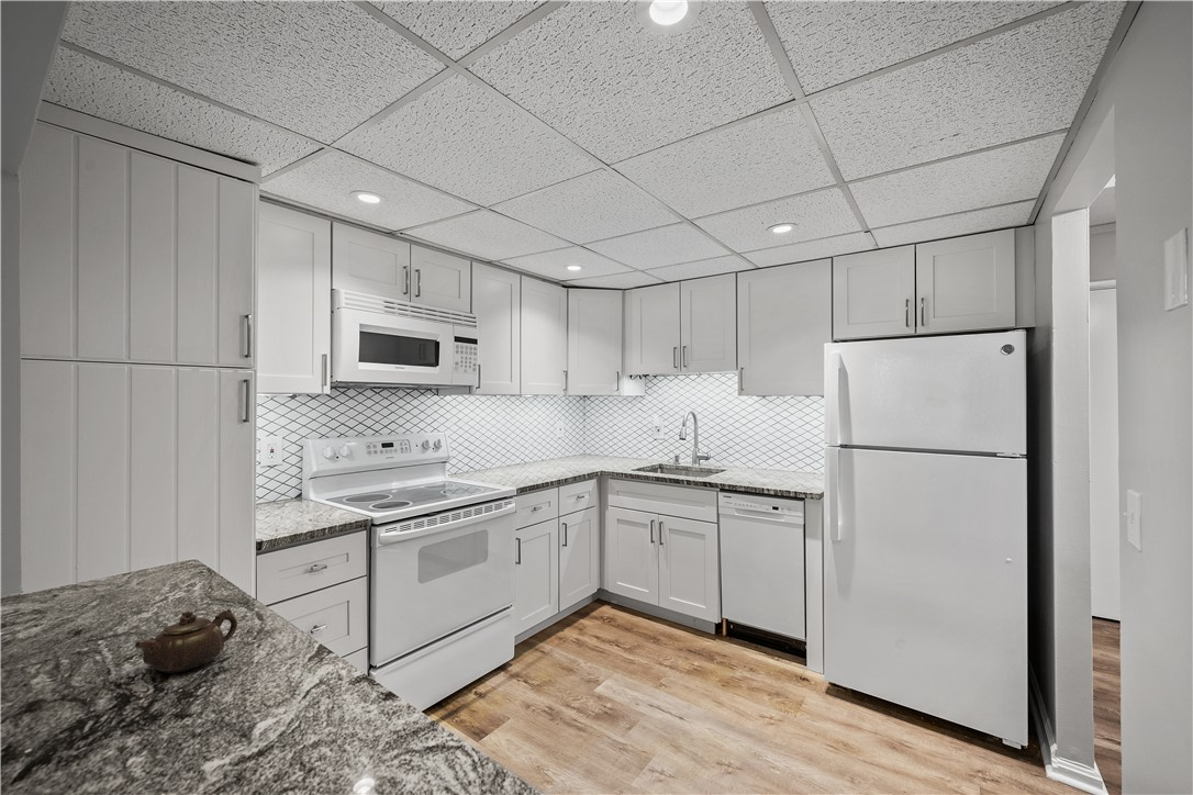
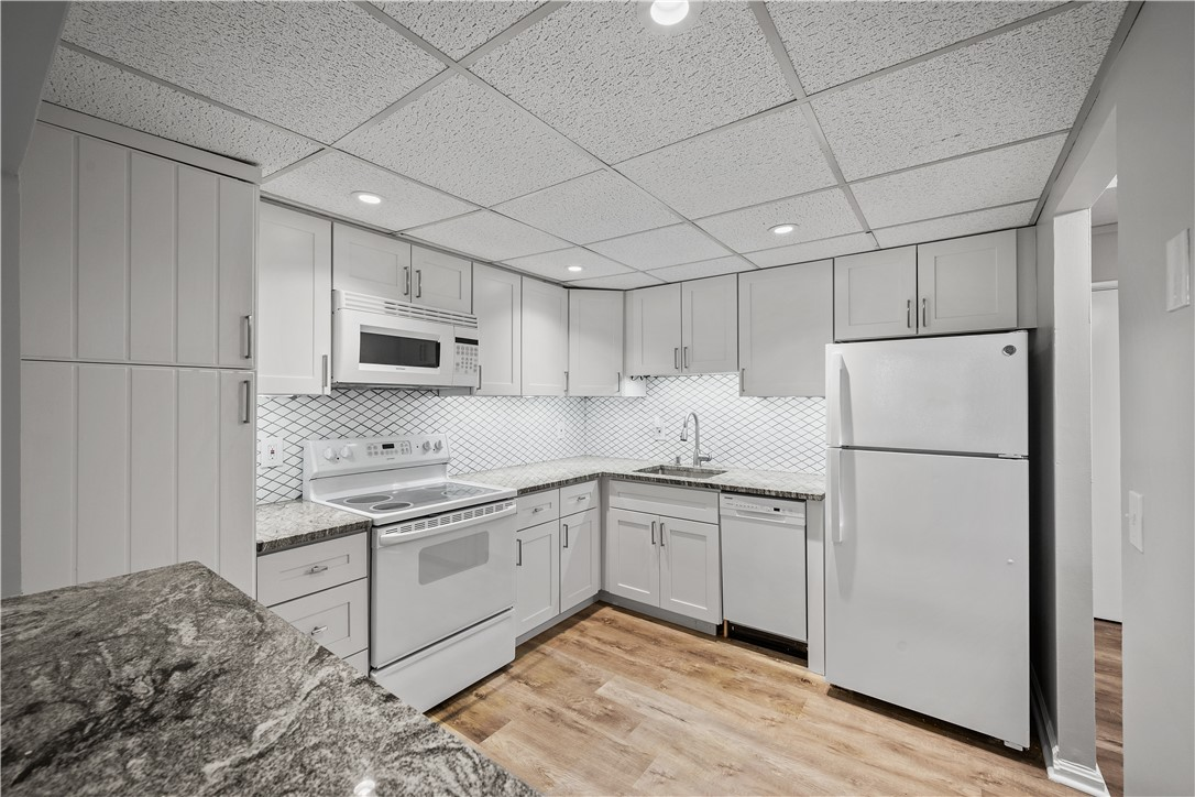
- teapot [134,608,238,674]
